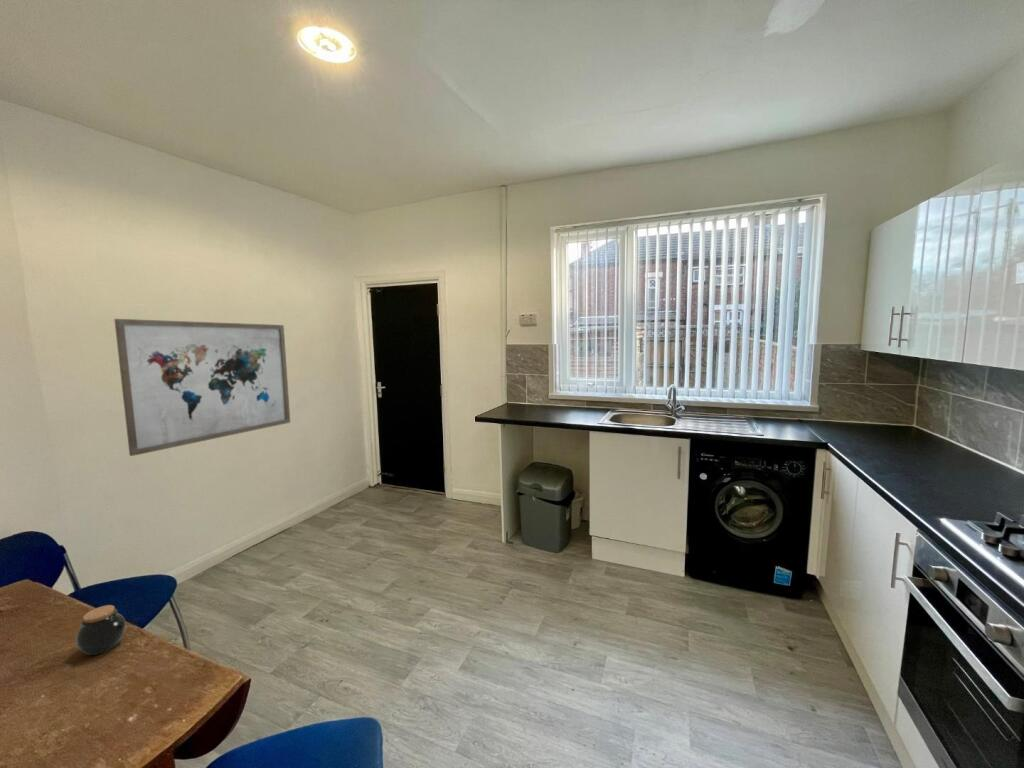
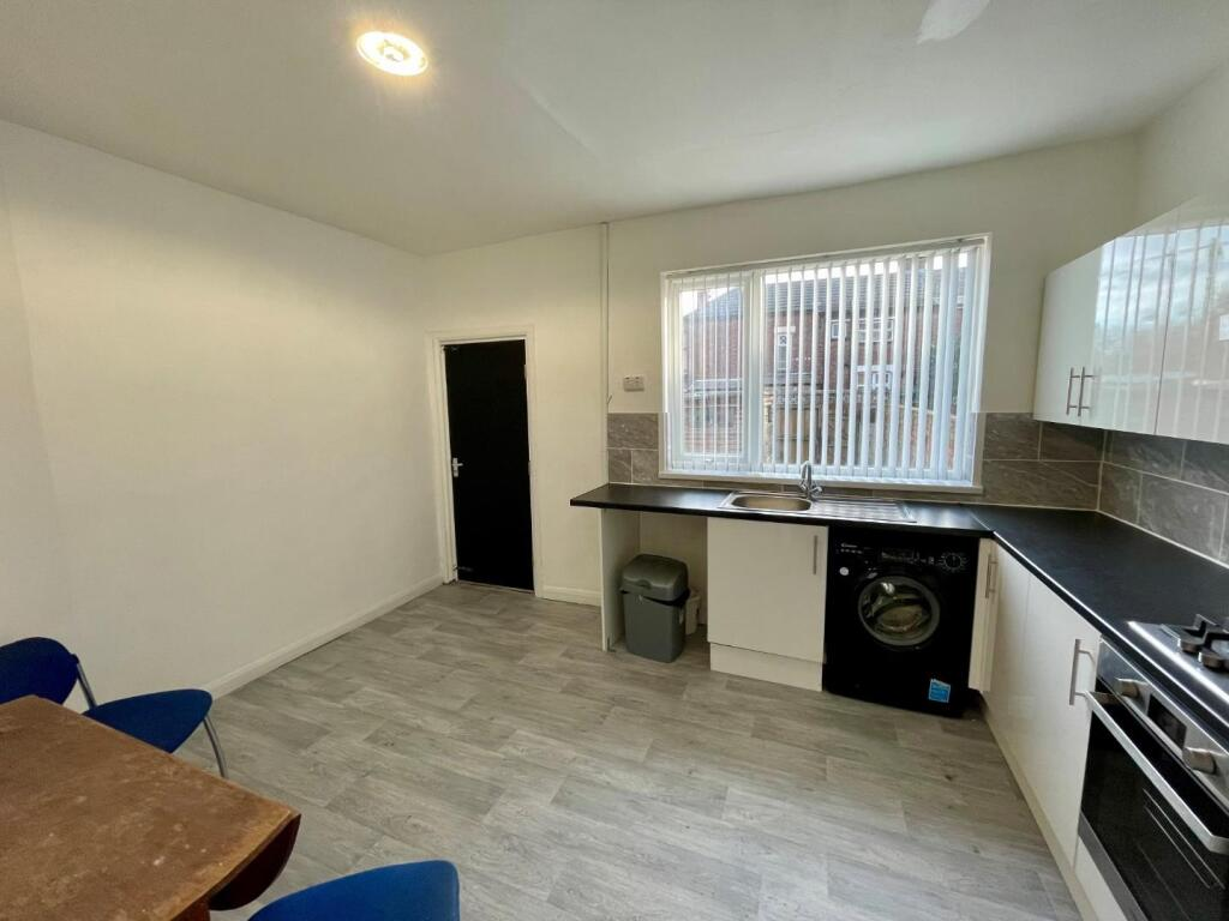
- wall art [113,318,291,457]
- jar [75,604,127,656]
